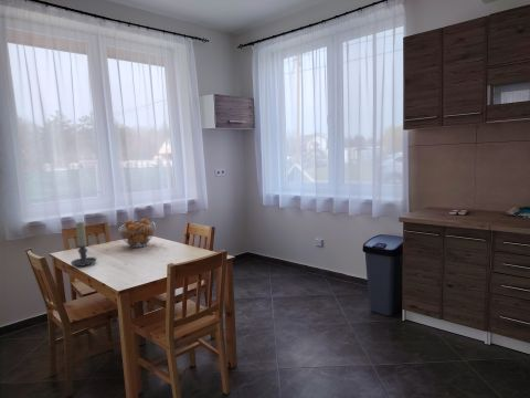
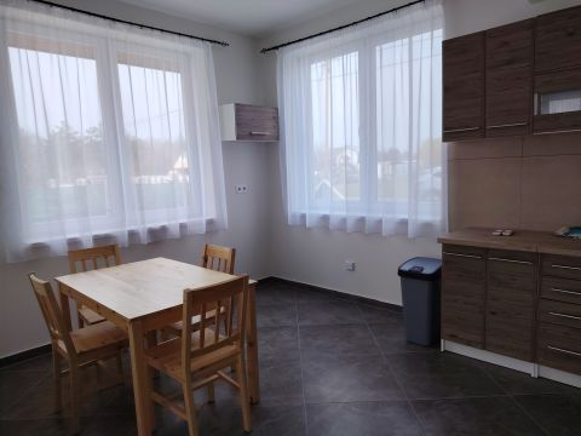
- candle holder [70,221,97,268]
- fruit basket [117,218,157,249]
